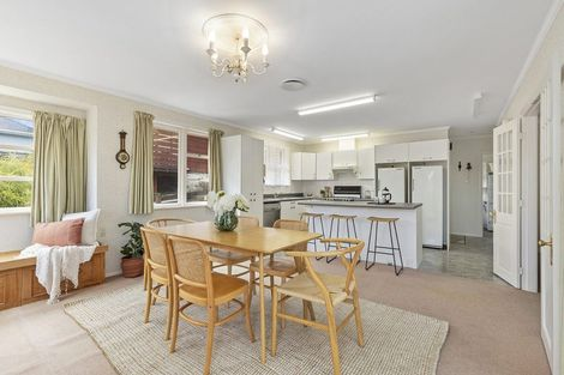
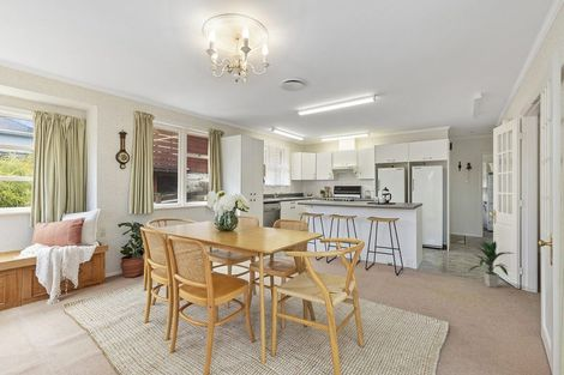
+ indoor plant [468,240,516,289]
